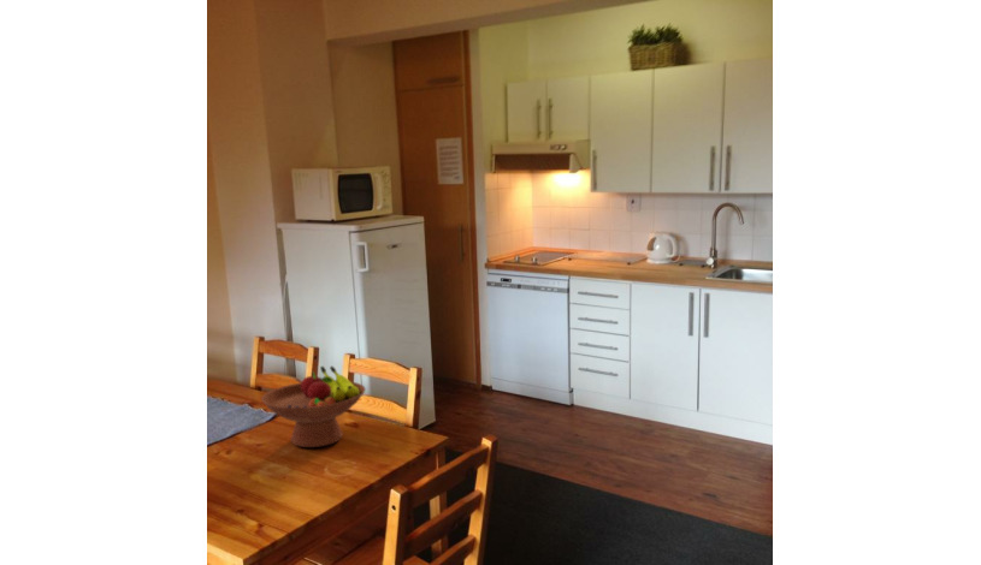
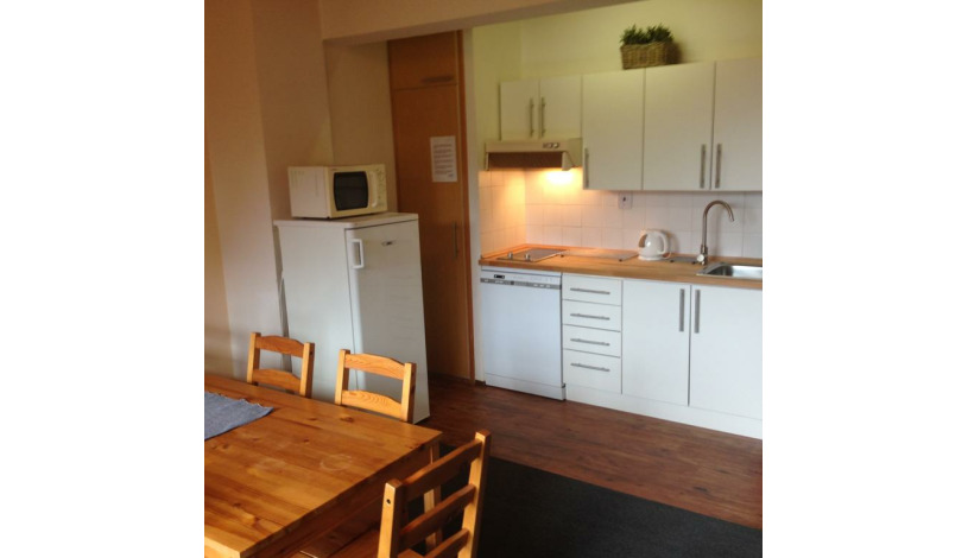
- fruit bowl [260,365,367,448]
